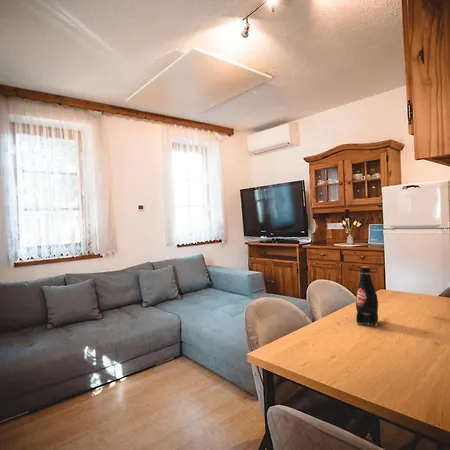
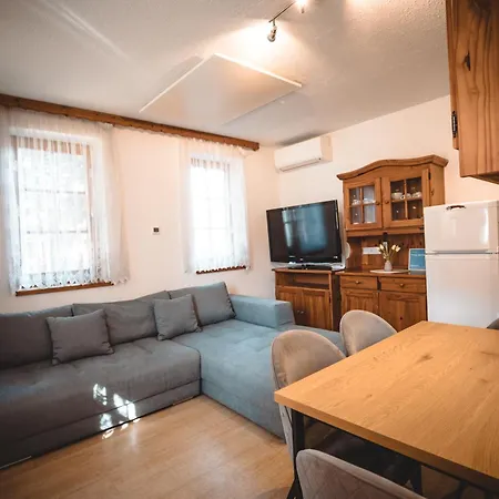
- bottle [355,265,379,327]
